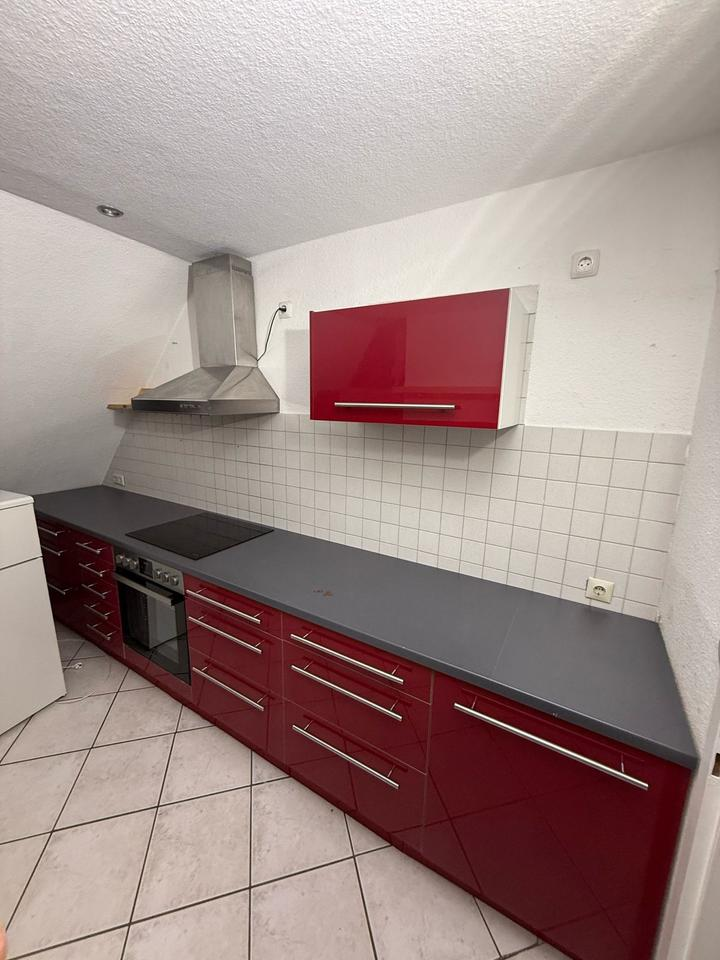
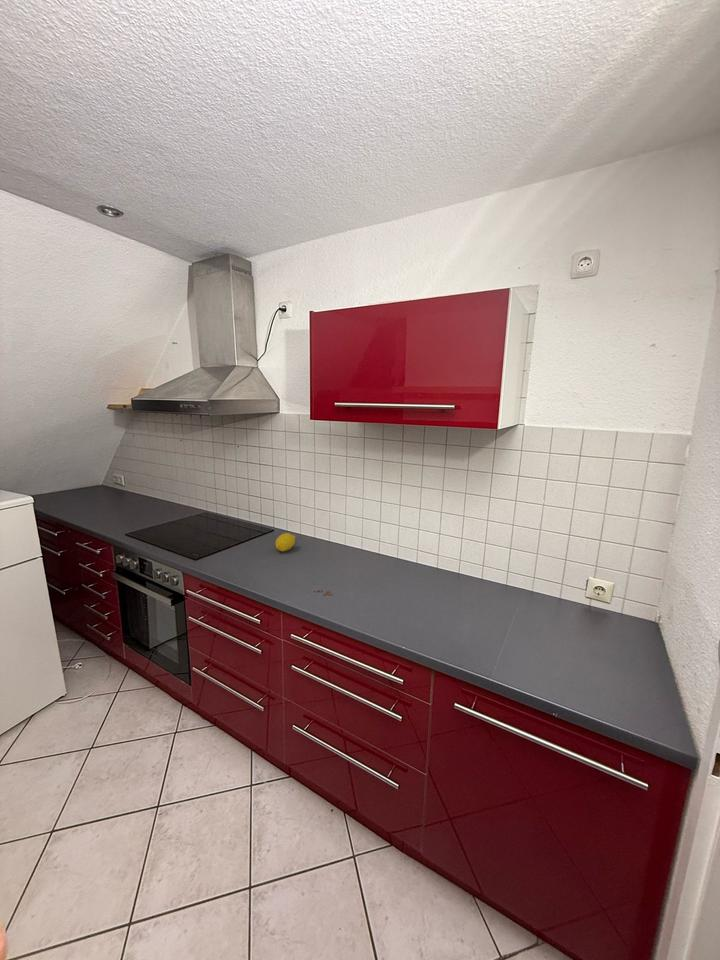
+ lemon [274,532,296,552]
